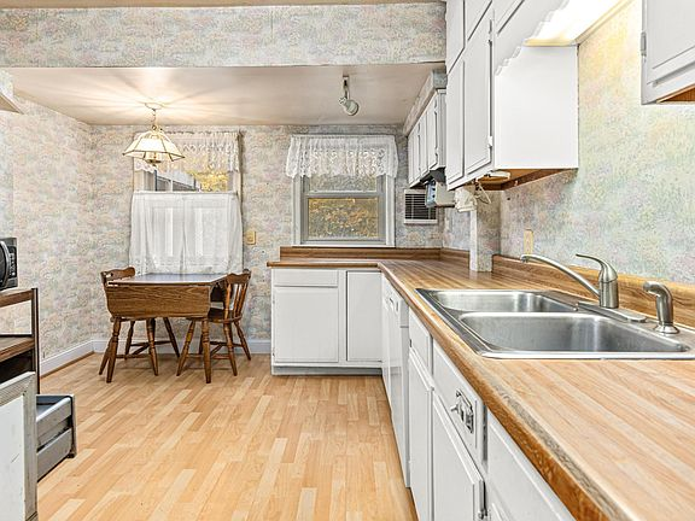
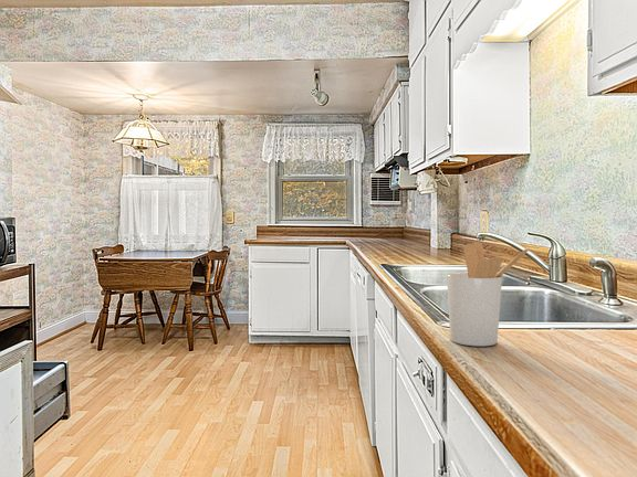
+ utensil holder [446,241,531,347]
